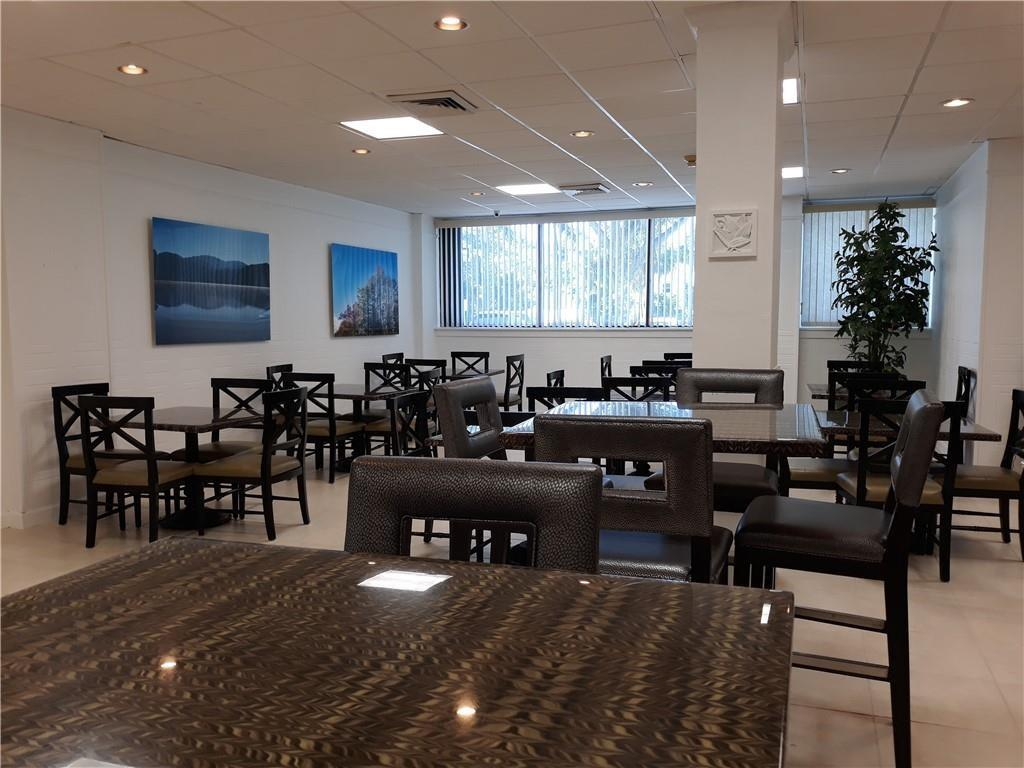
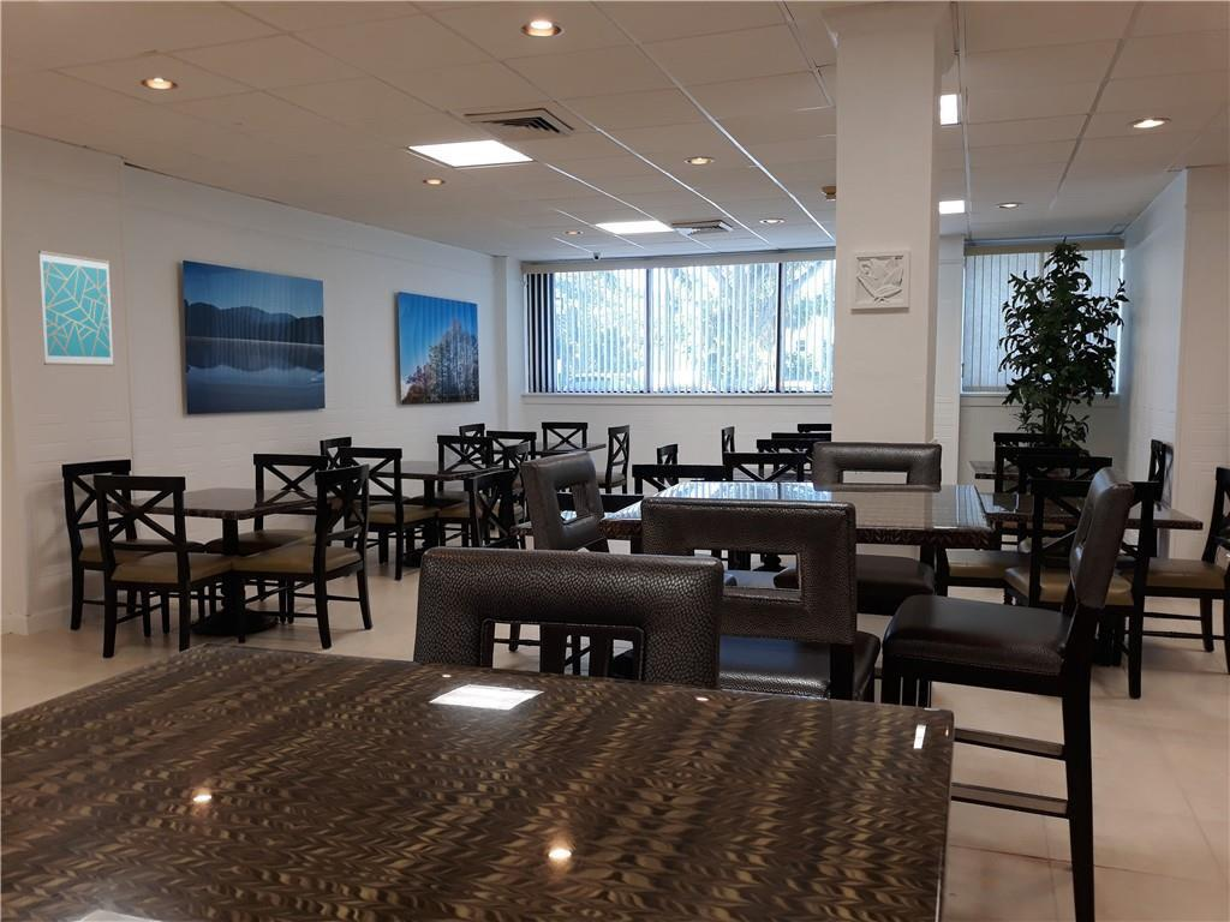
+ wall art [37,250,115,367]
